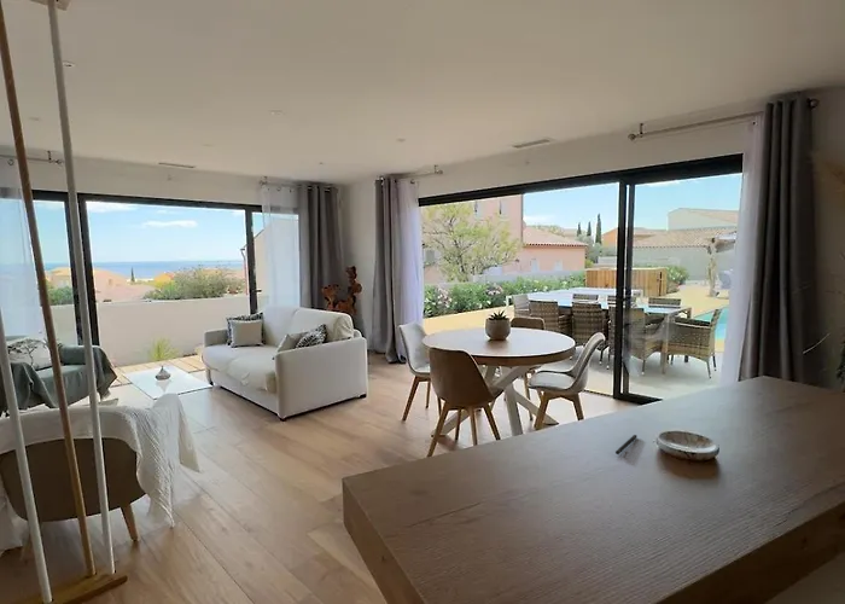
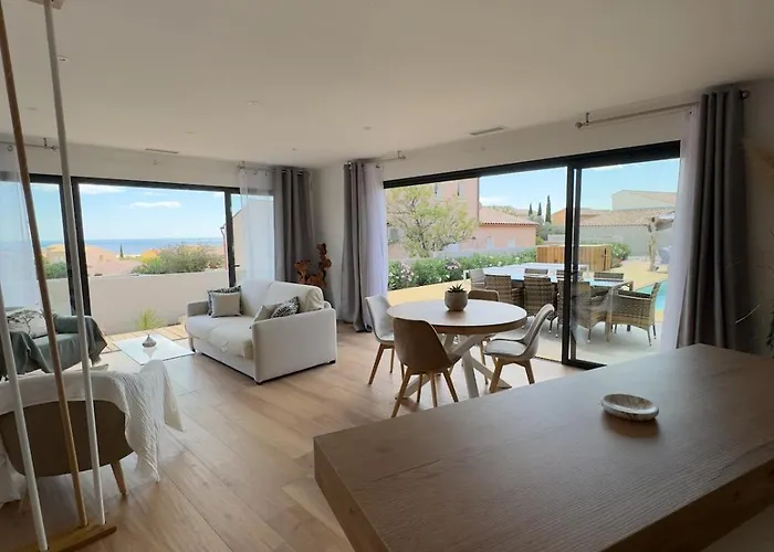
- pen [614,434,639,455]
